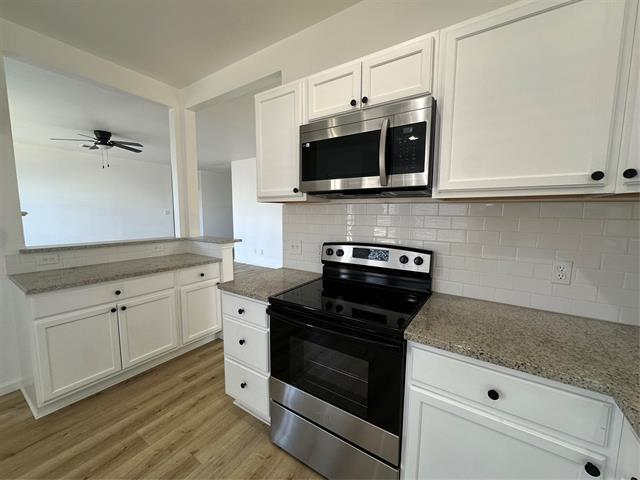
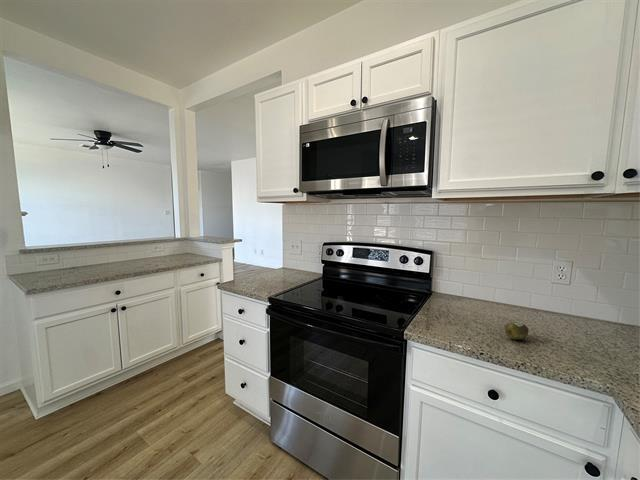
+ fruit [503,321,530,341]
